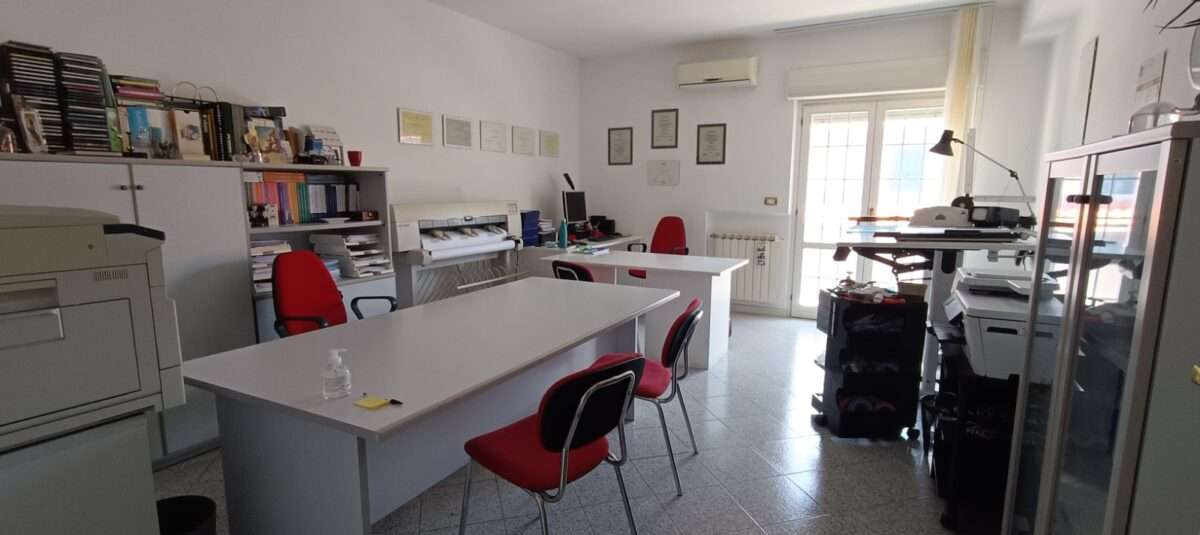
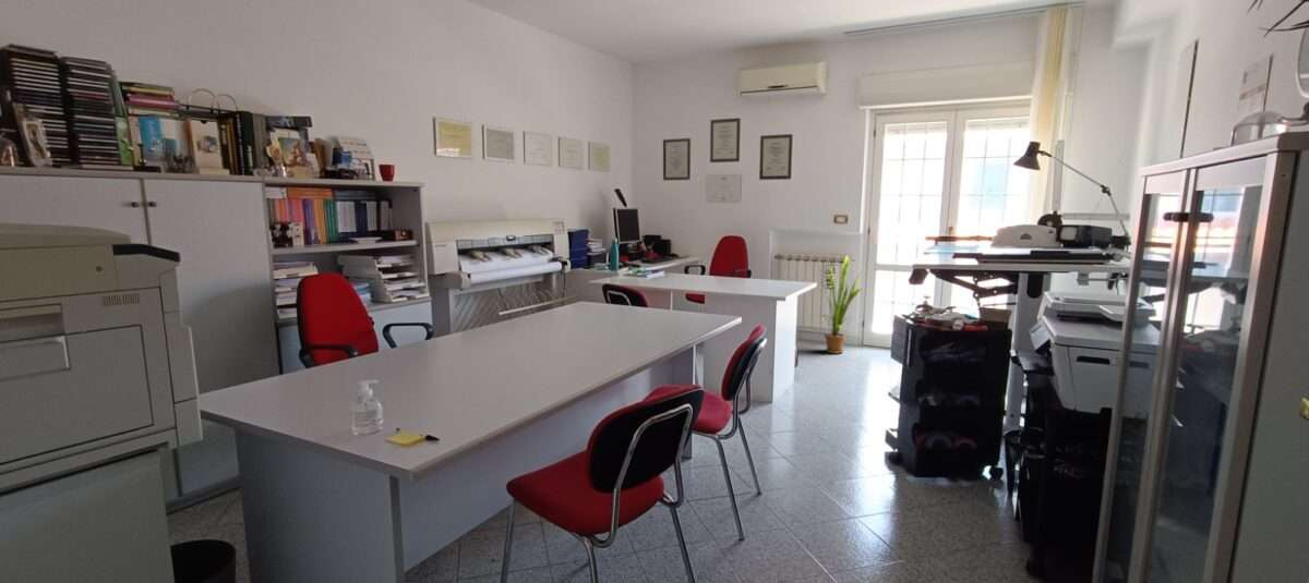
+ house plant [812,255,866,354]
